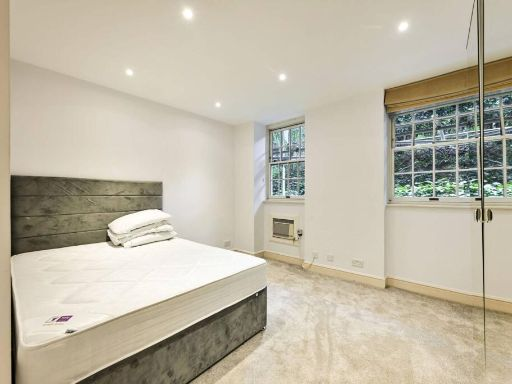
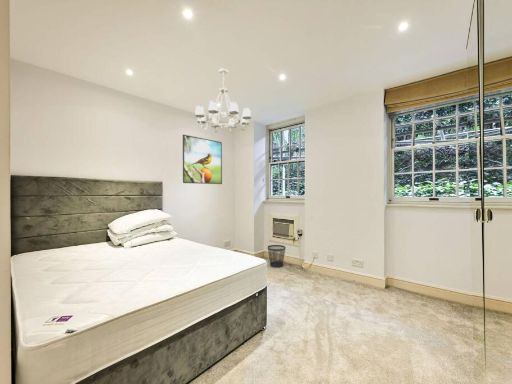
+ chandelier [194,67,253,134]
+ wastebasket [267,244,287,268]
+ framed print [182,134,223,185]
